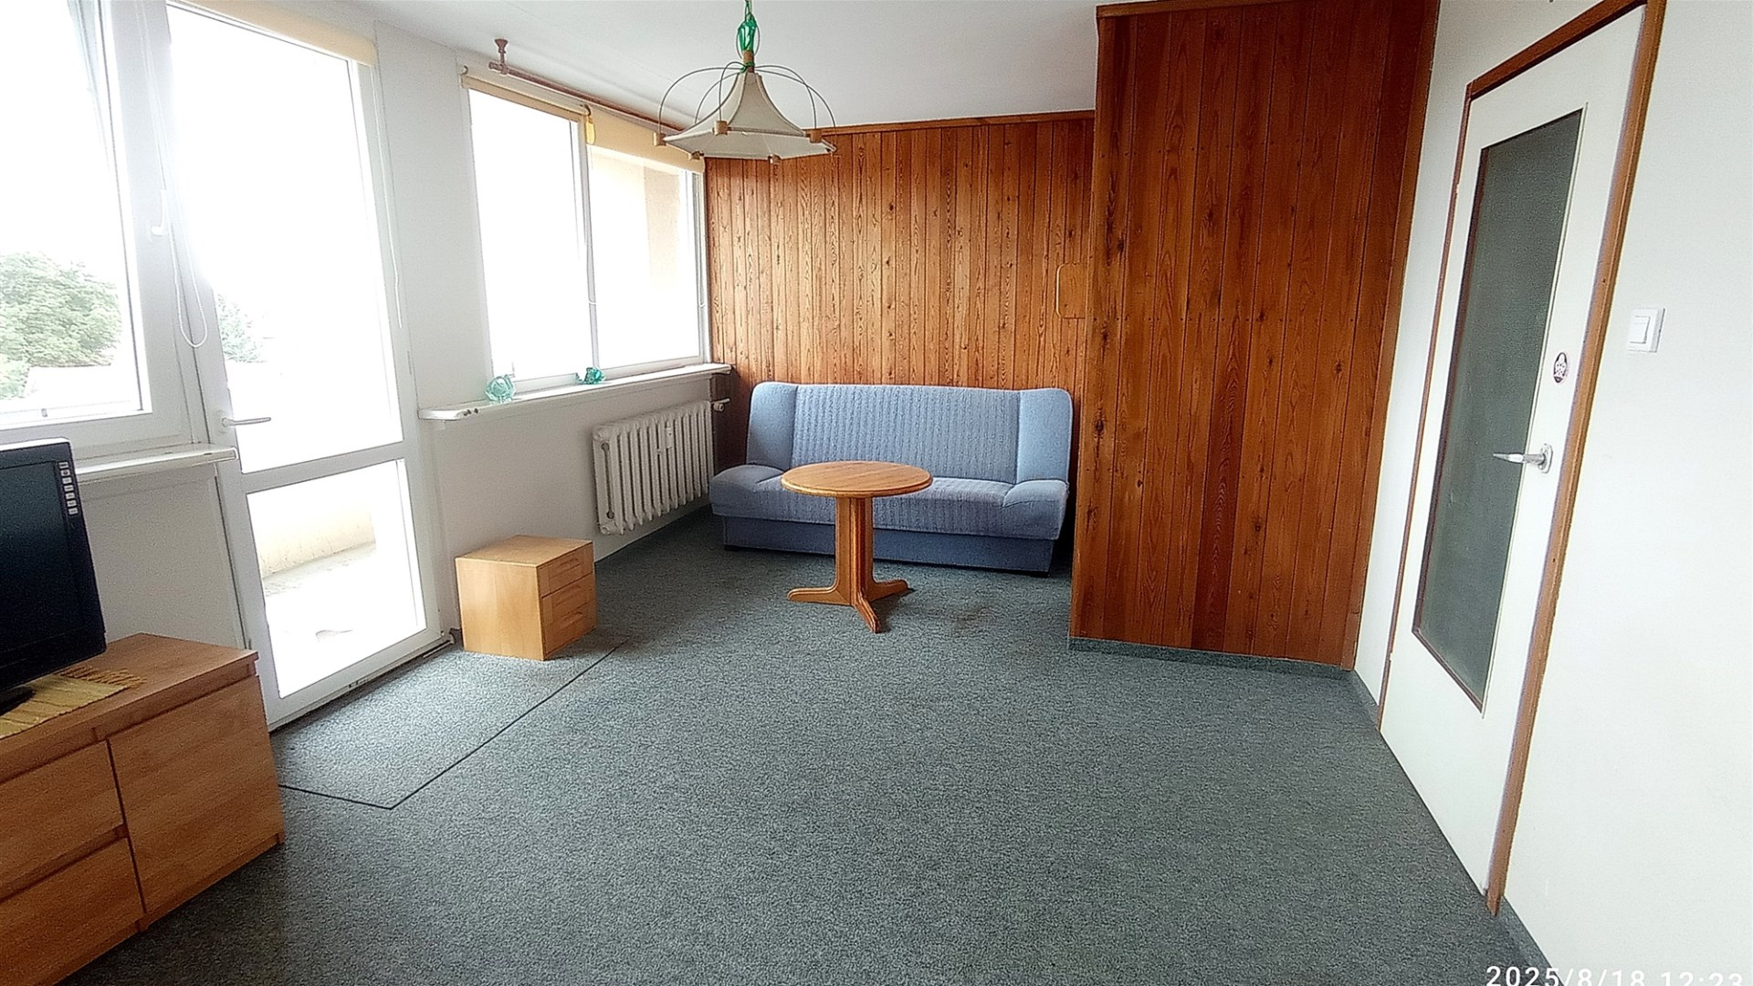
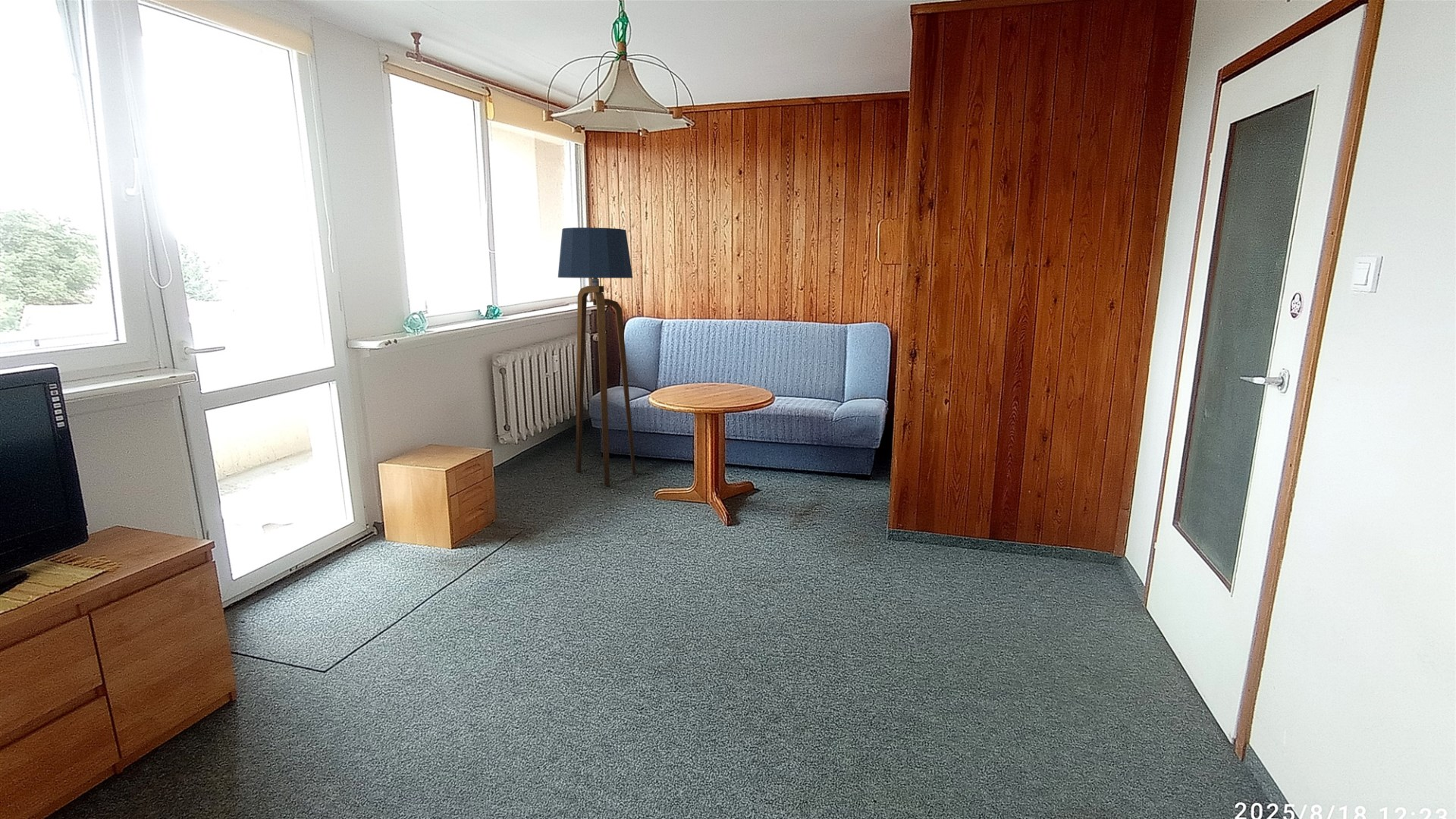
+ floor lamp [557,227,636,486]
